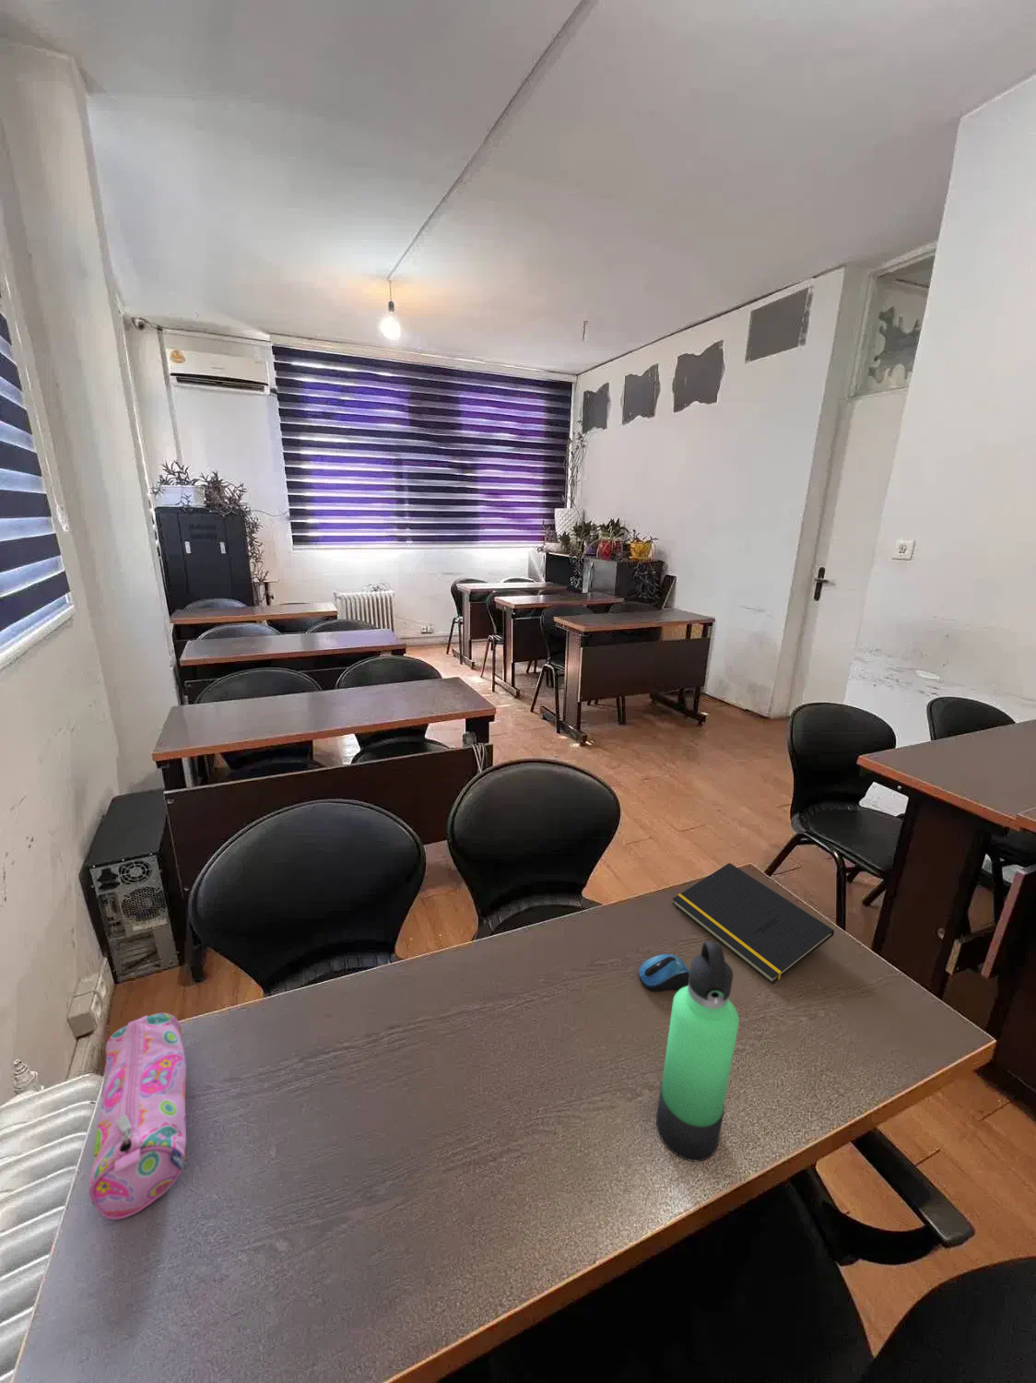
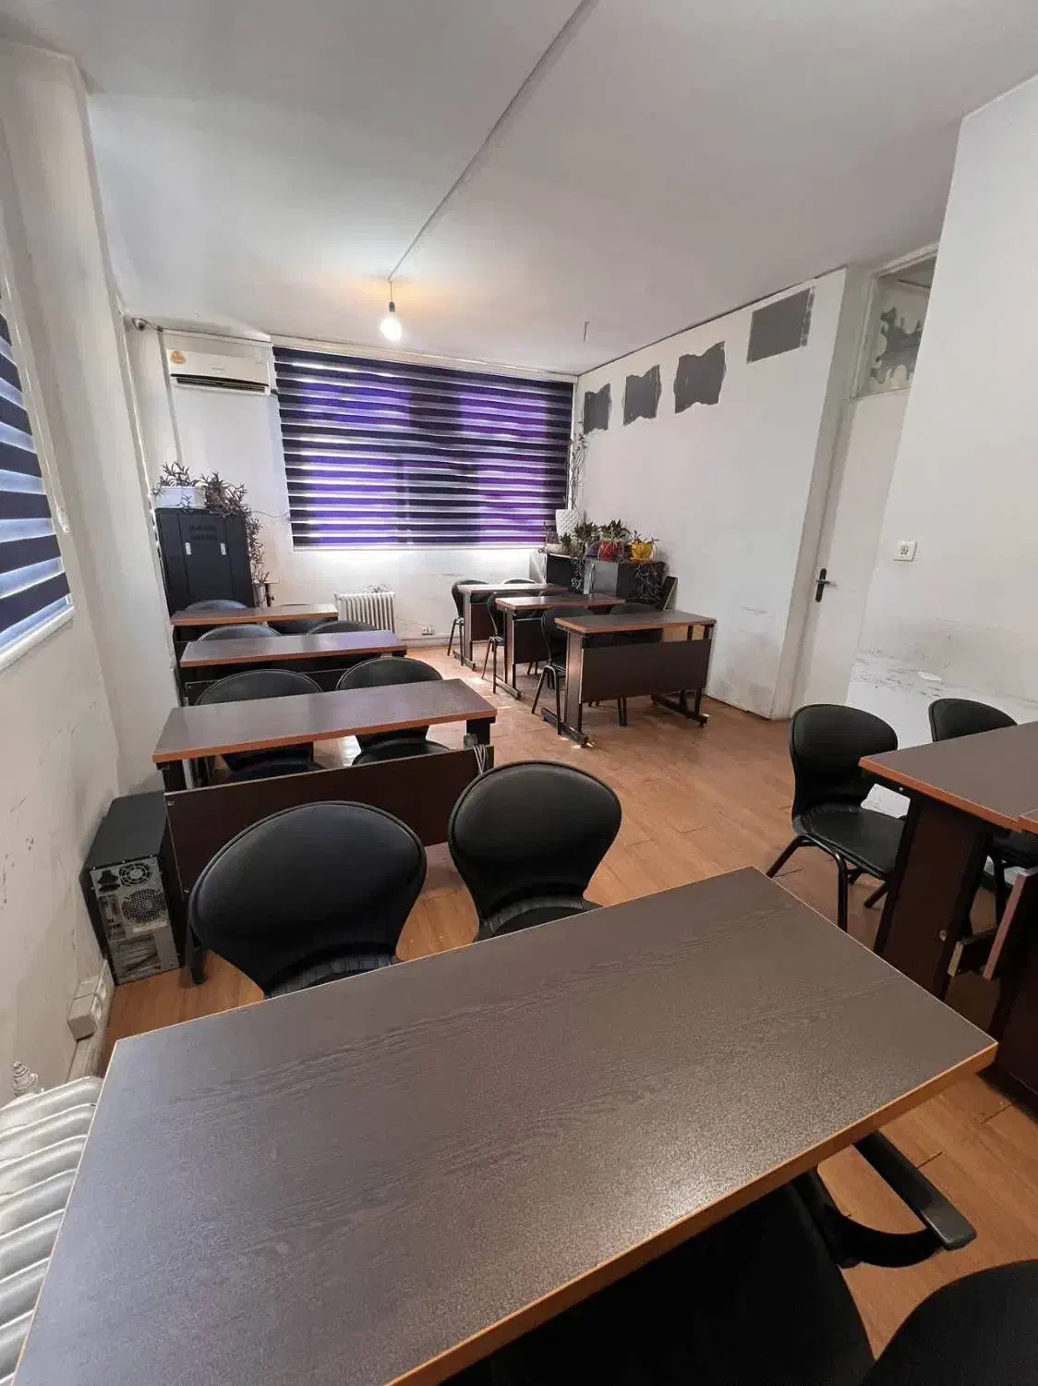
- pencil case [87,1012,187,1221]
- computer mouse [638,953,690,992]
- notepad [671,862,835,985]
- thermos bottle [655,940,740,1162]
